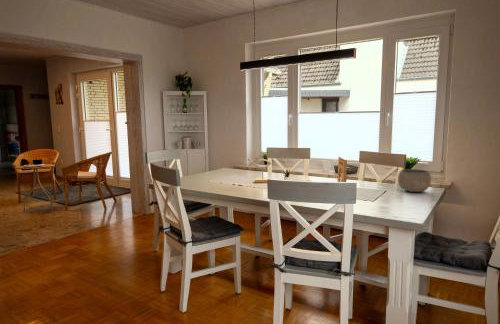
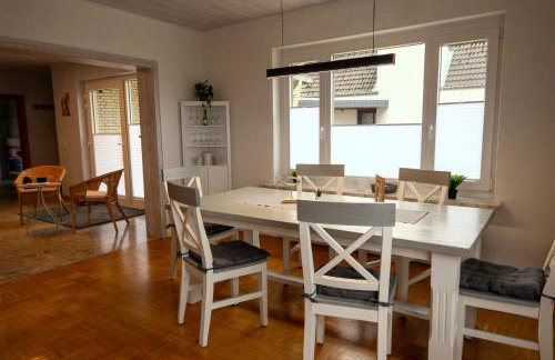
- bowl [397,168,432,193]
